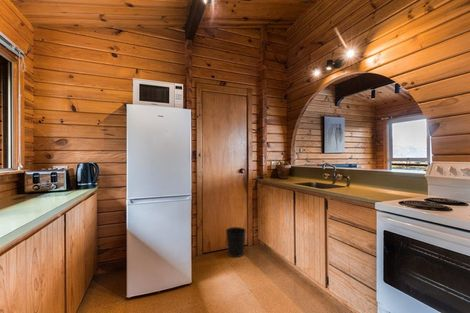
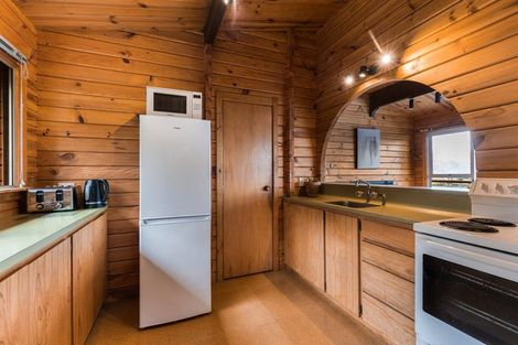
- wastebasket [225,226,247,258]
